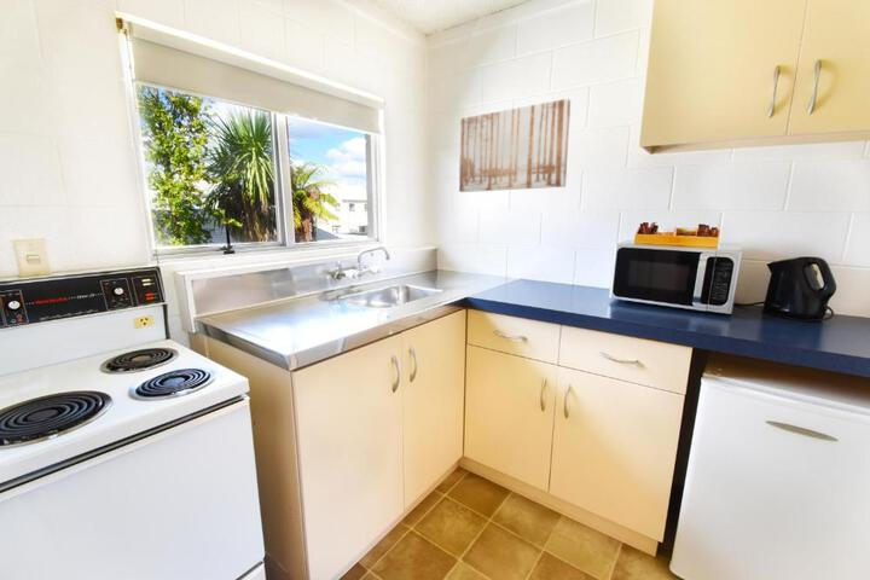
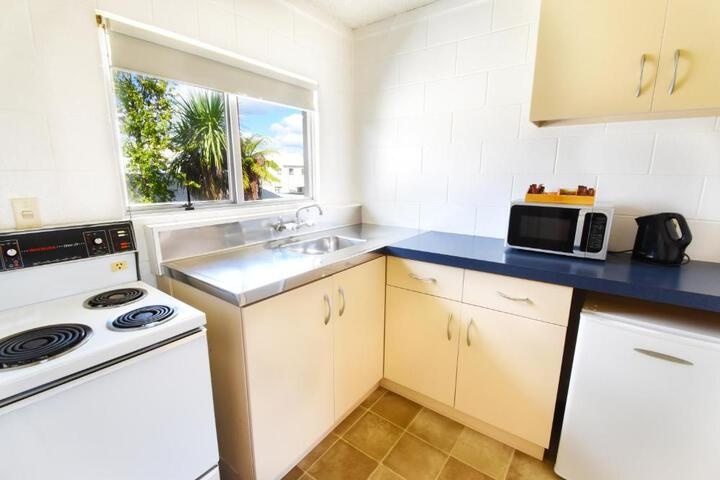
- wall art [458,98,572,193]
